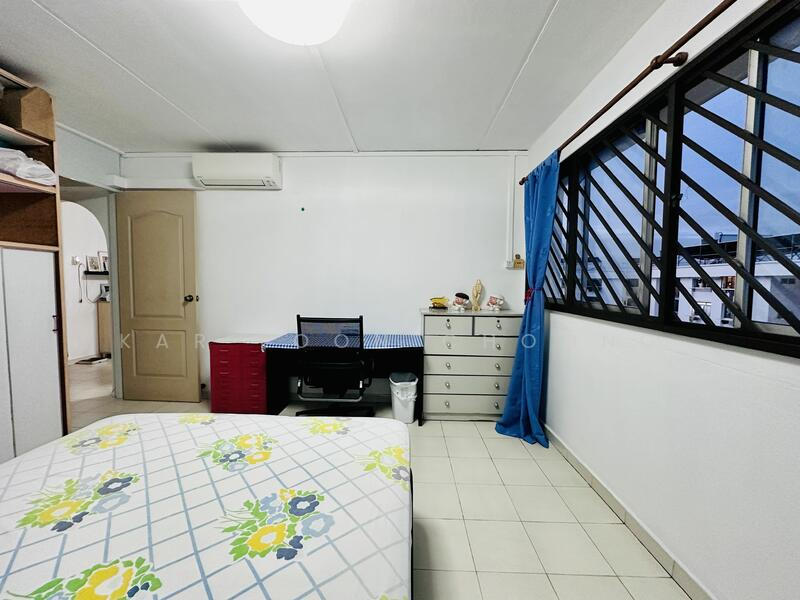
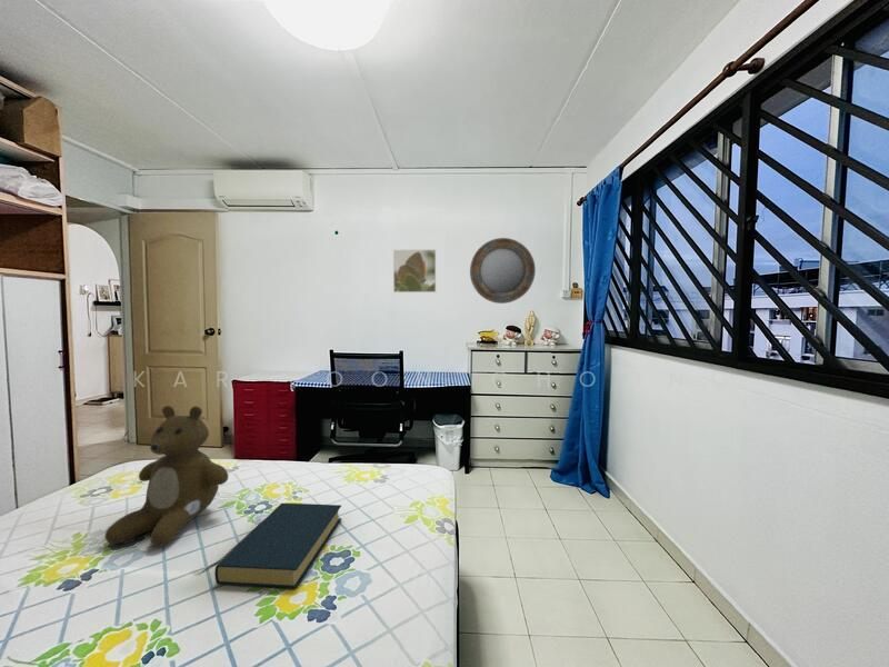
+ hardback book [213,502,342,589]
+ home mirror [469,237,537,305]
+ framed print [392,249,437,293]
+ teddy bear [104,405,229,548]
